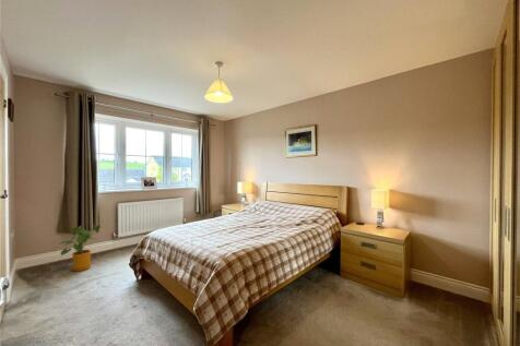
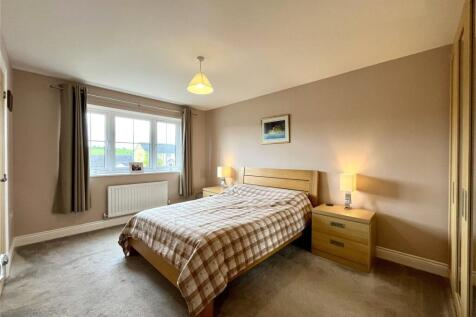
- house plant [58,224,102,272]
